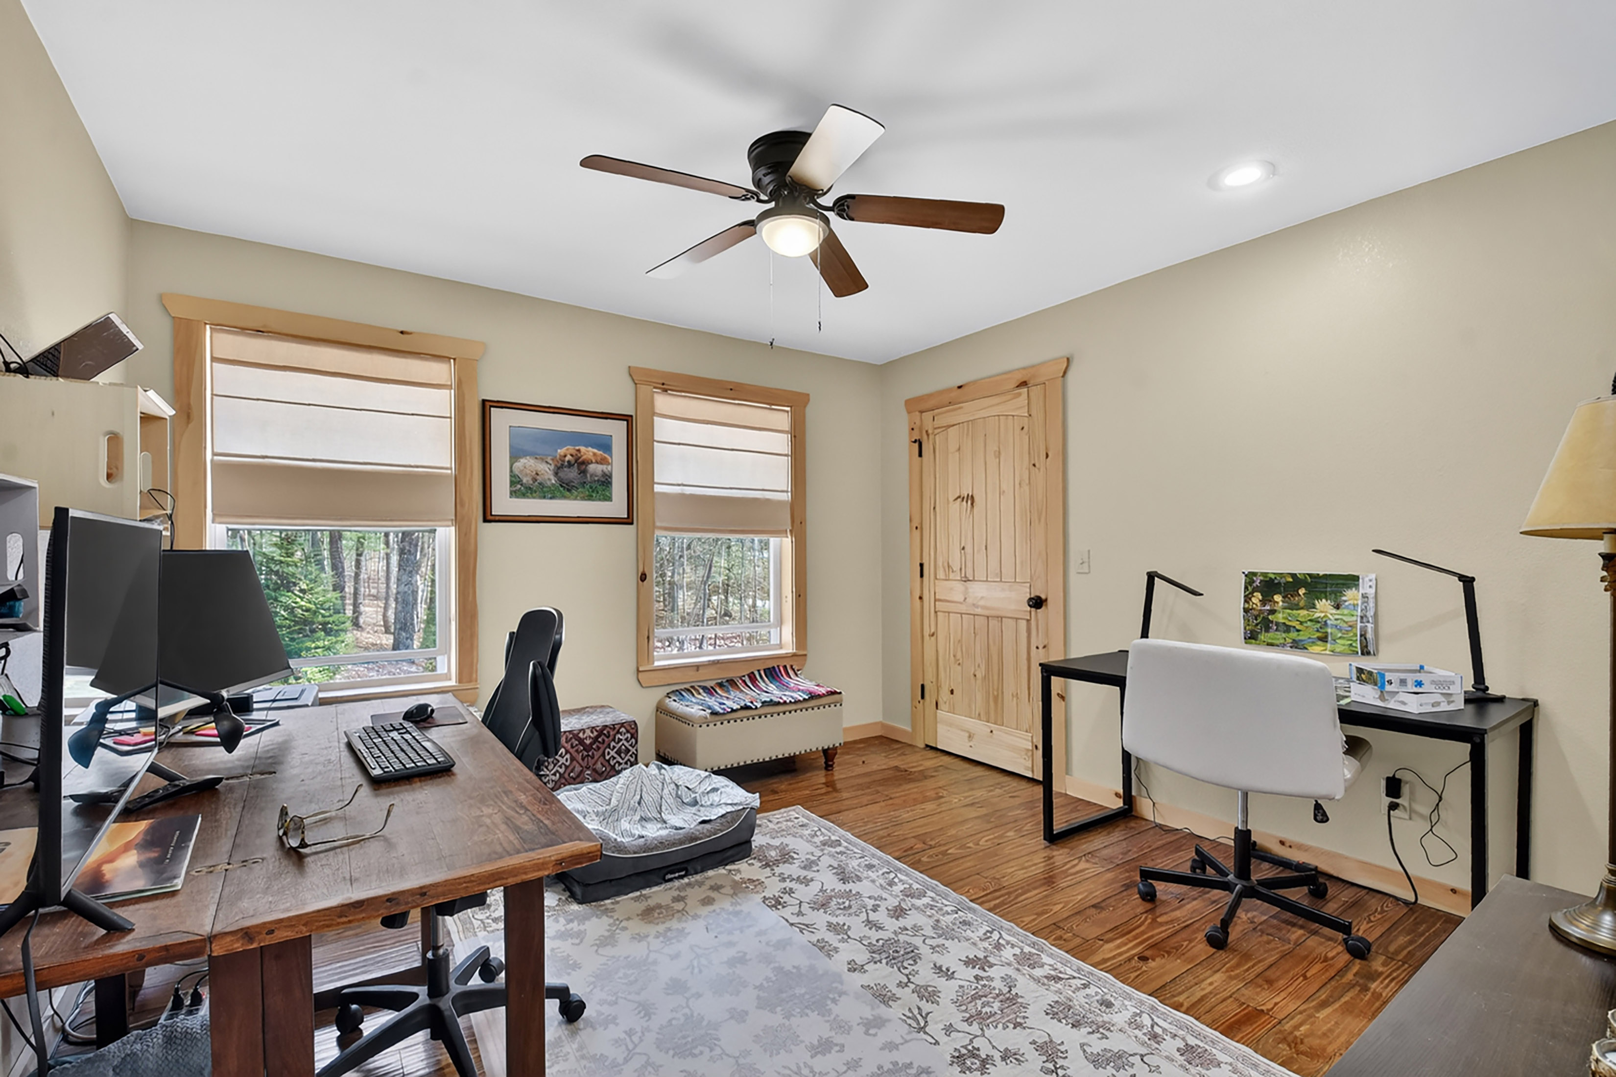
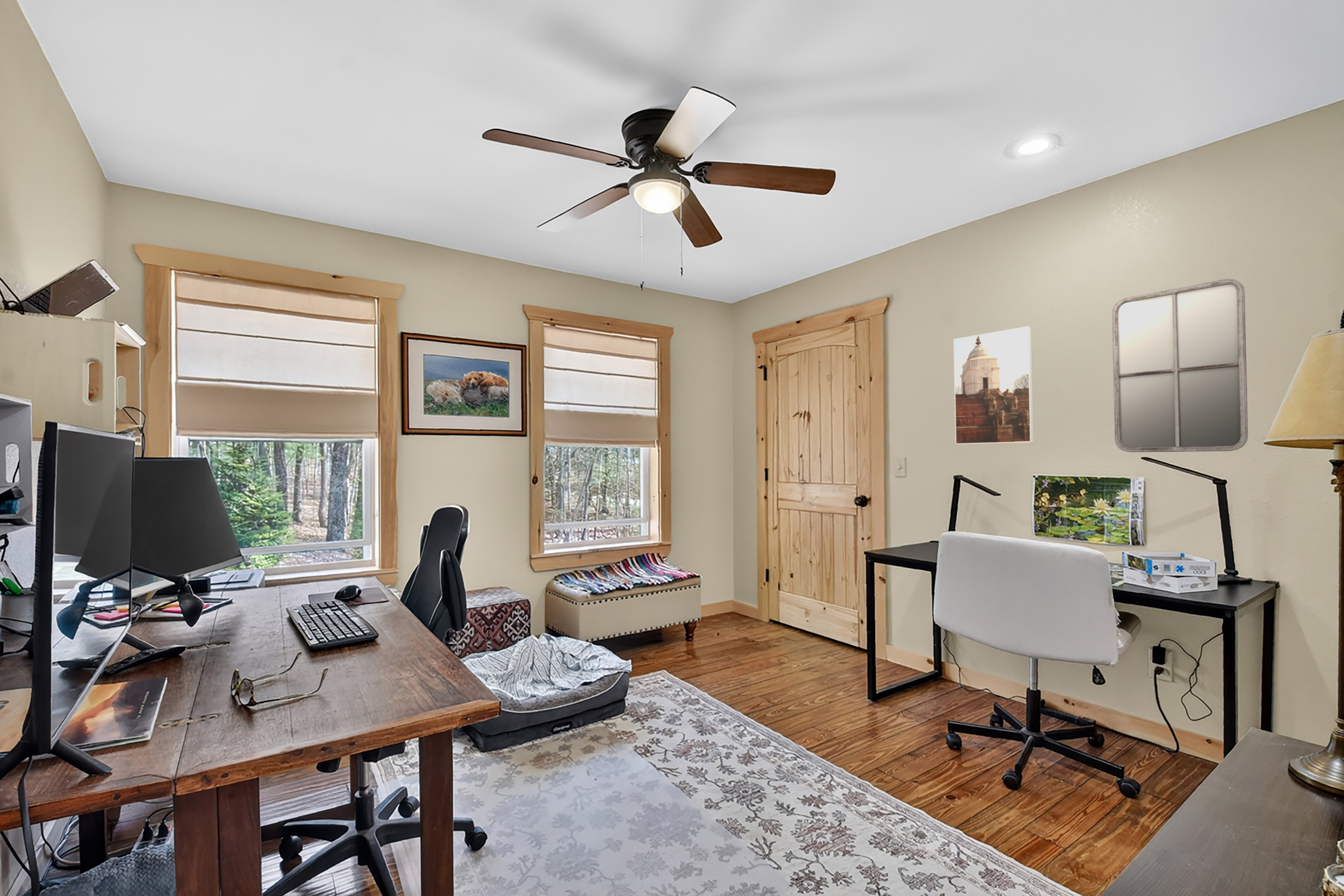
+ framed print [953,326,1034,445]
+ home mirror [1112,279,1248,452]
